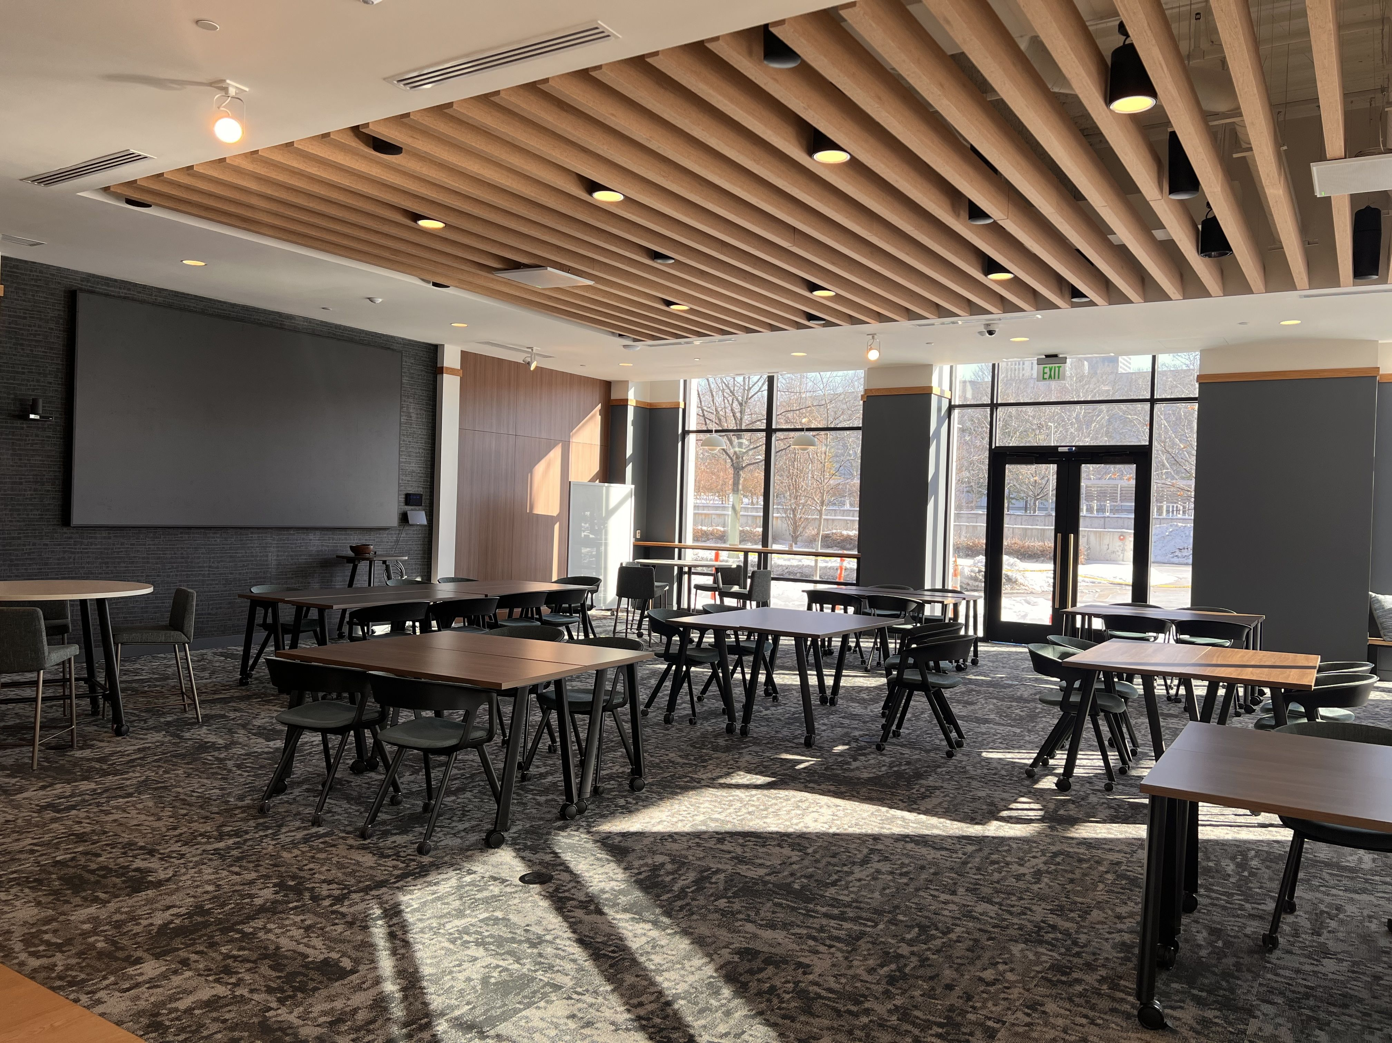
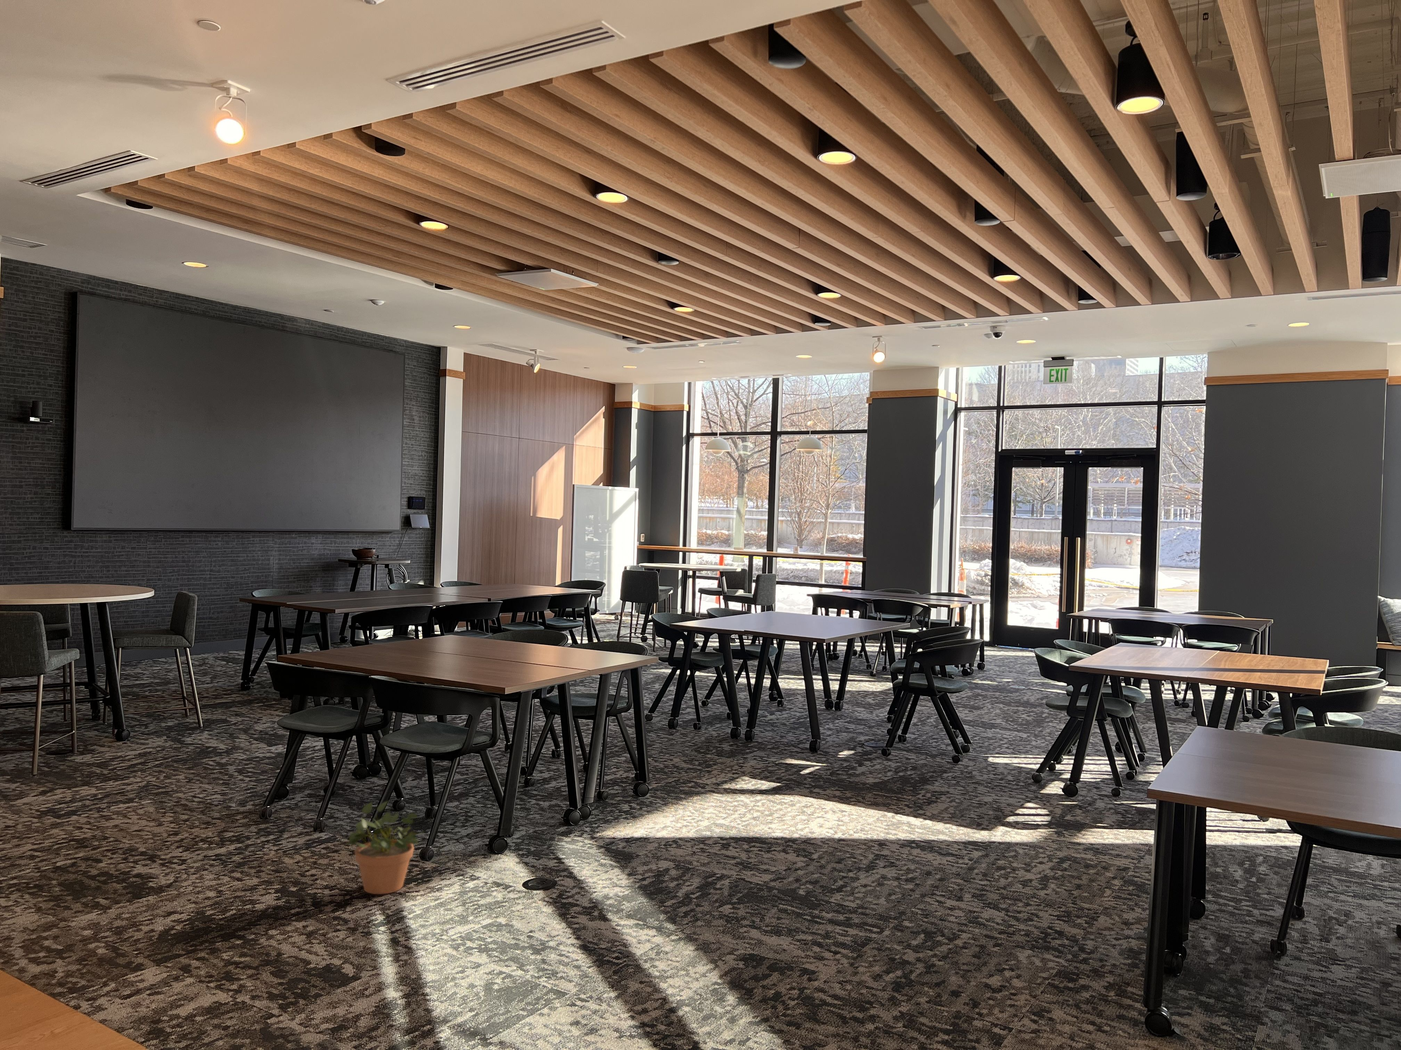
+ potted plant [342,800,425,894]
